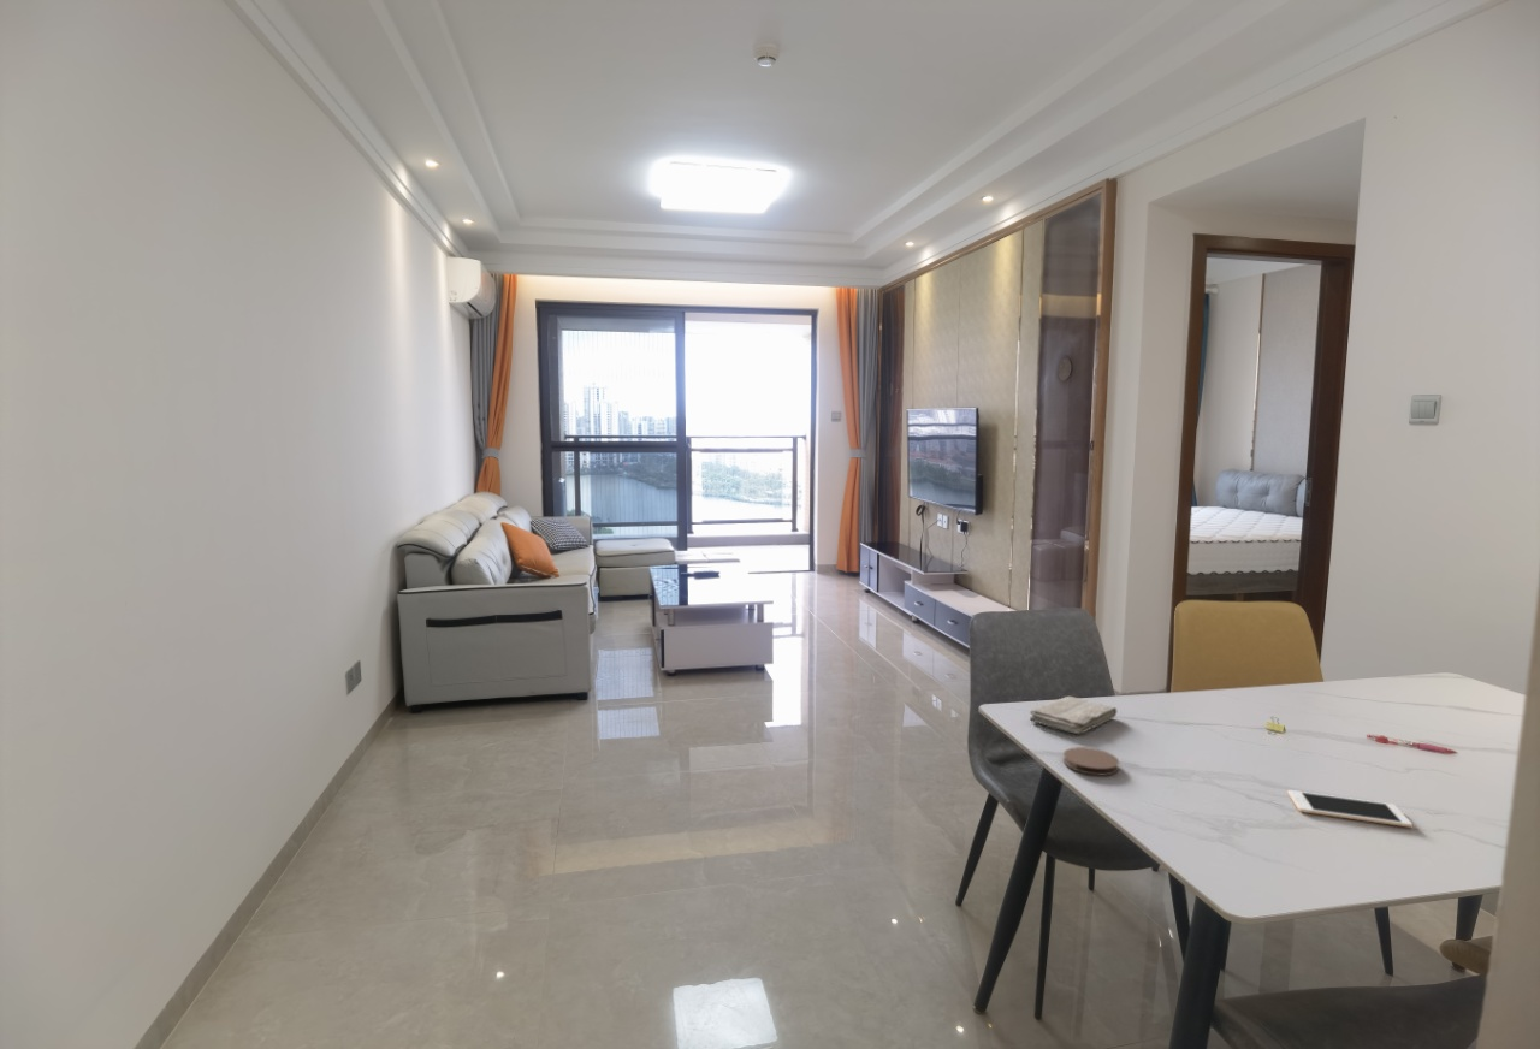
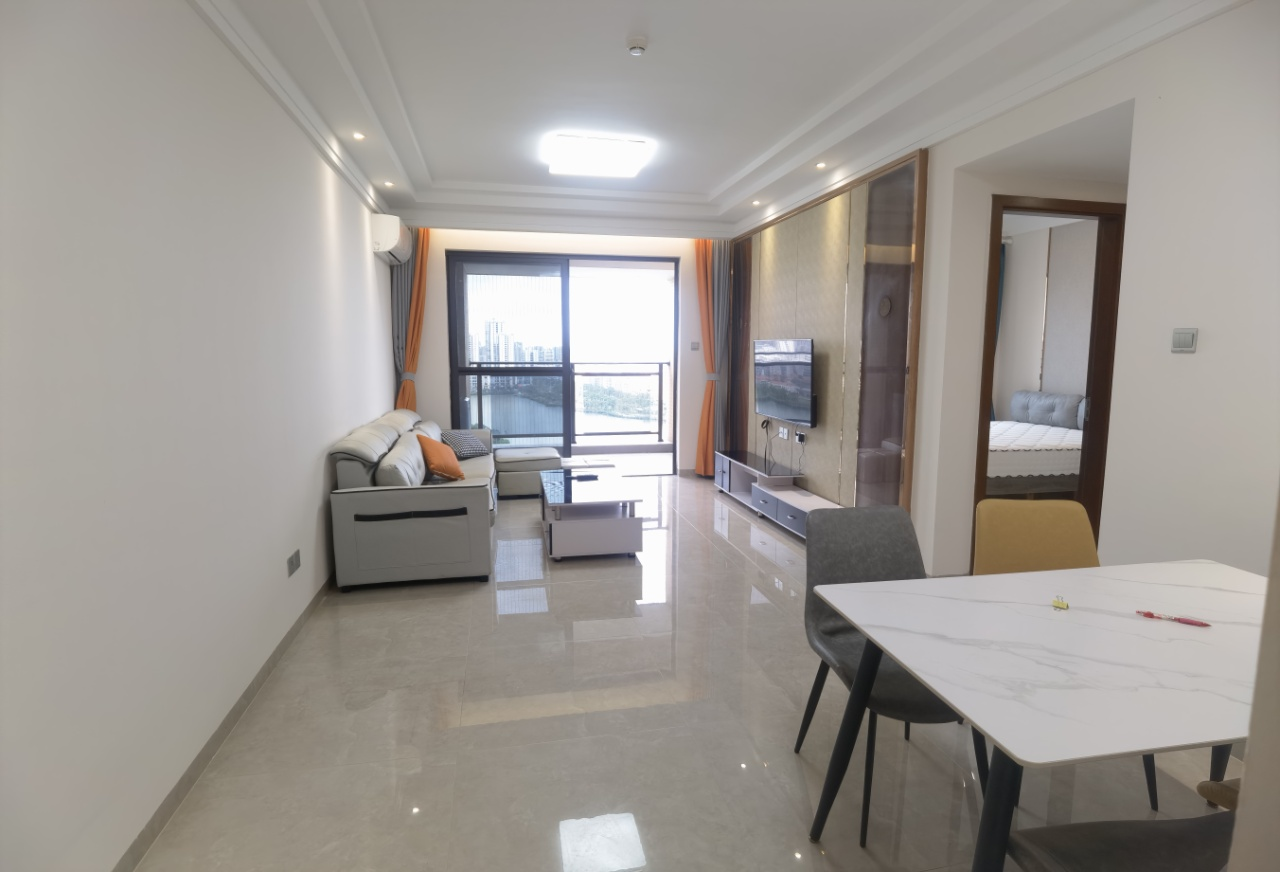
- cell phone [1286,789,1414,829]
- coaster [1062,746,1120,777]
- washcloth [1029,695,1118,735]
